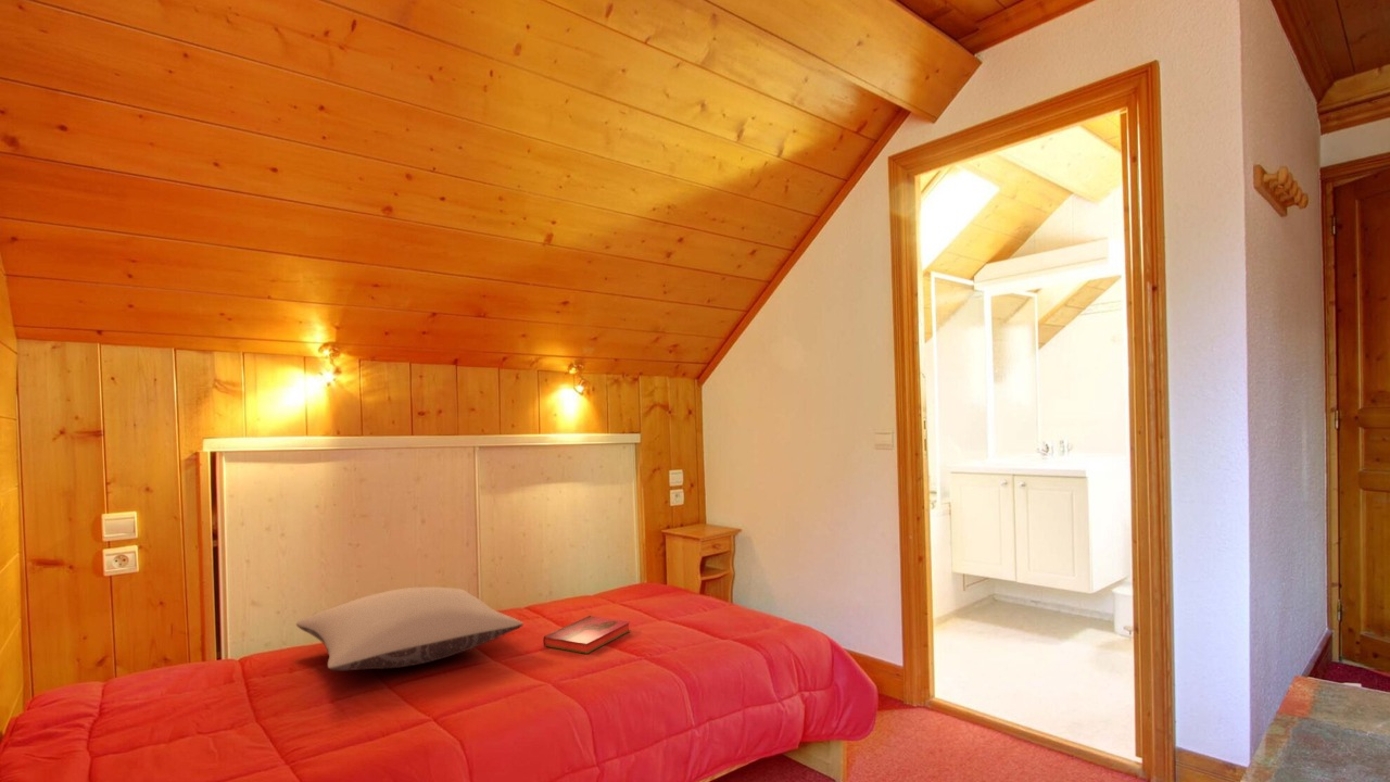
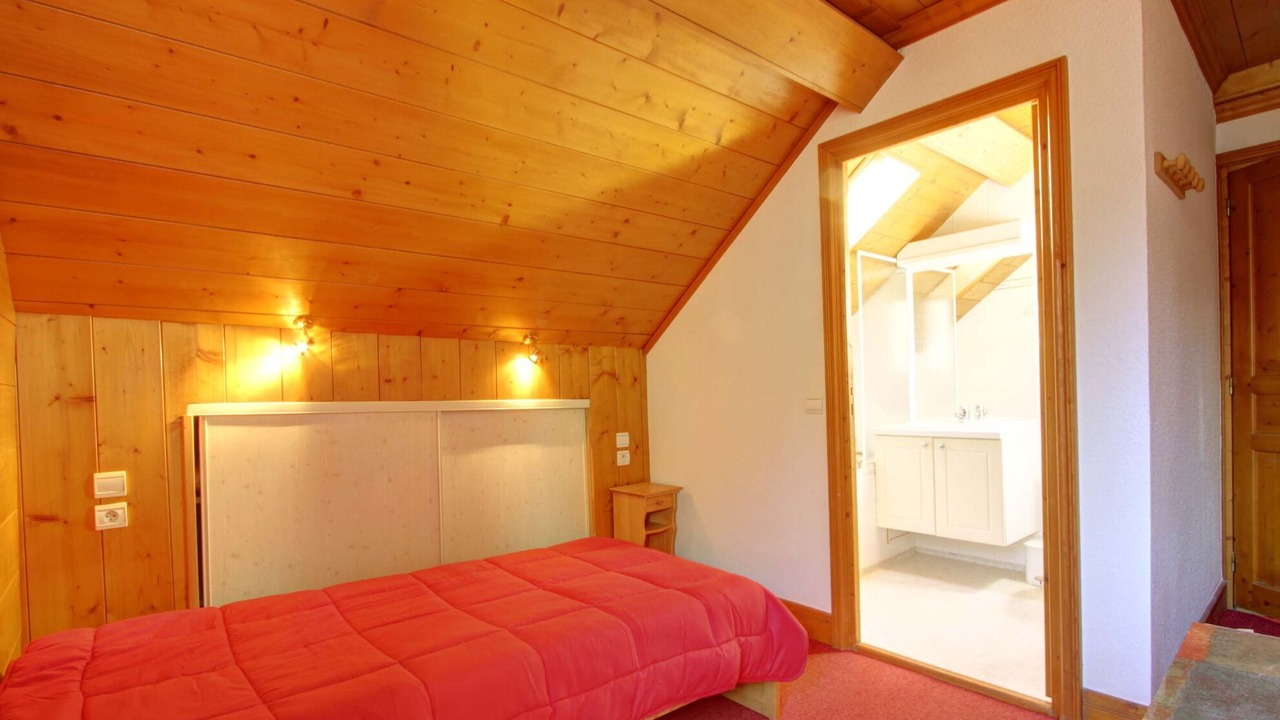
- pillow [295,585,525,671]
- hardback book [542,615,631,655]
